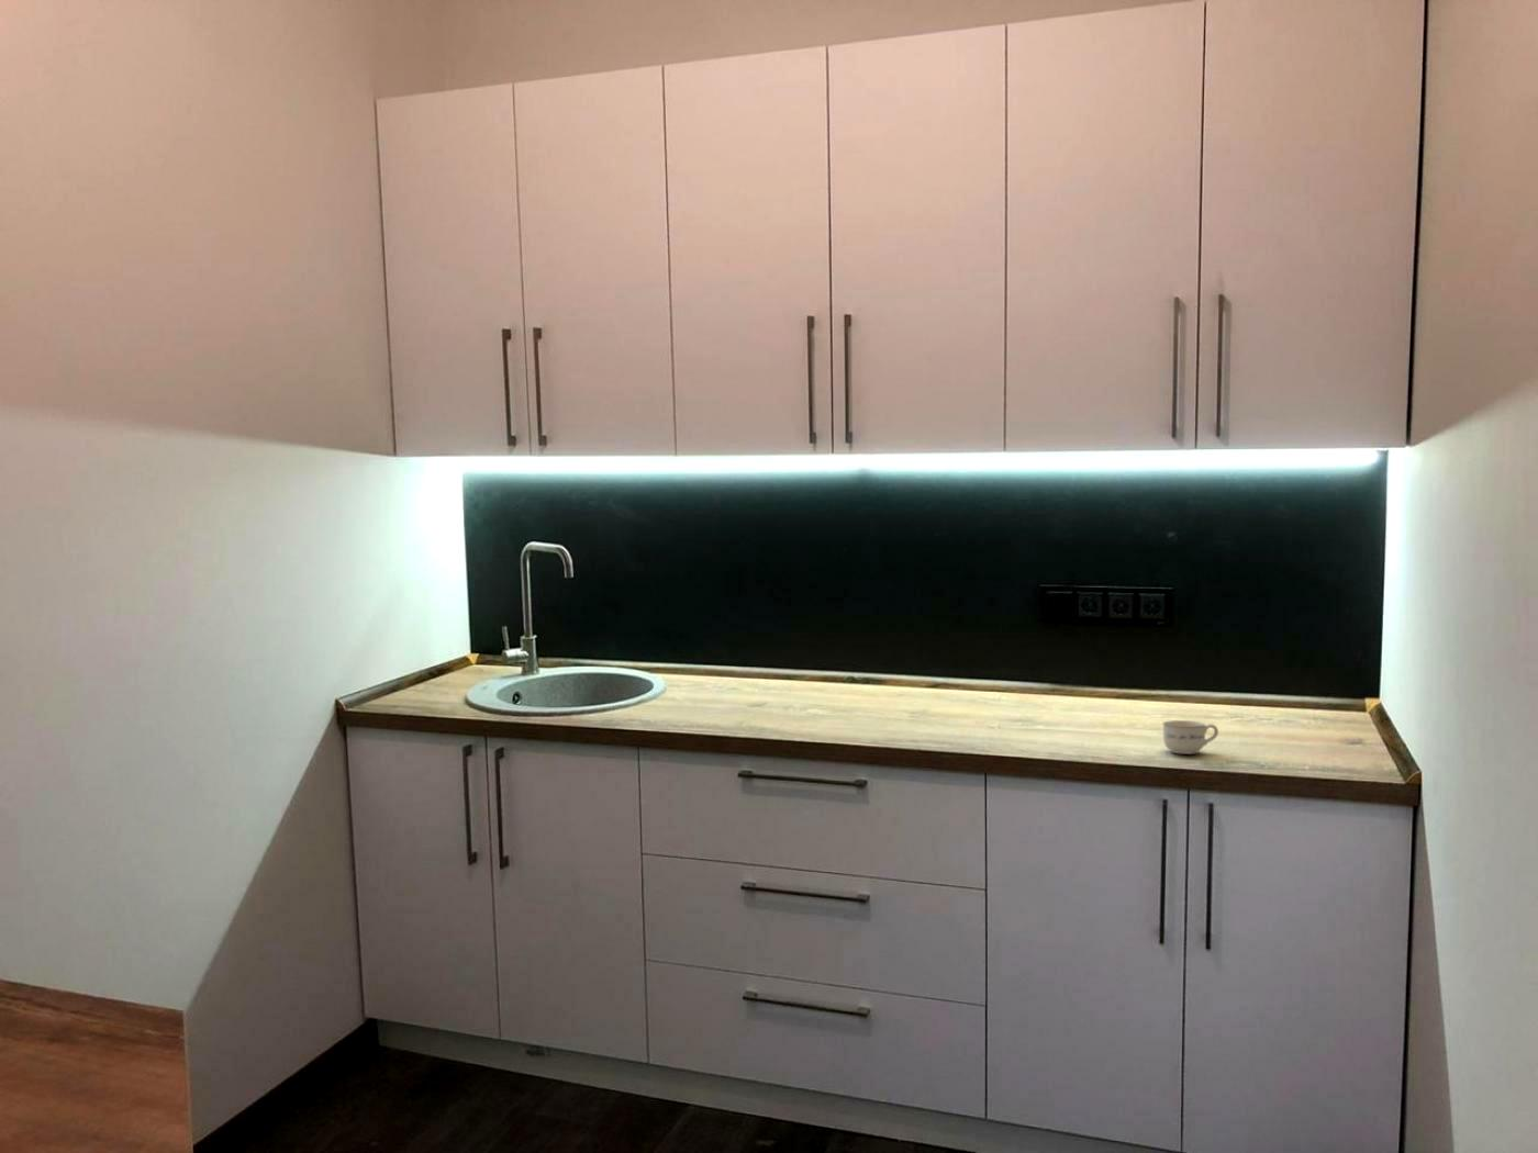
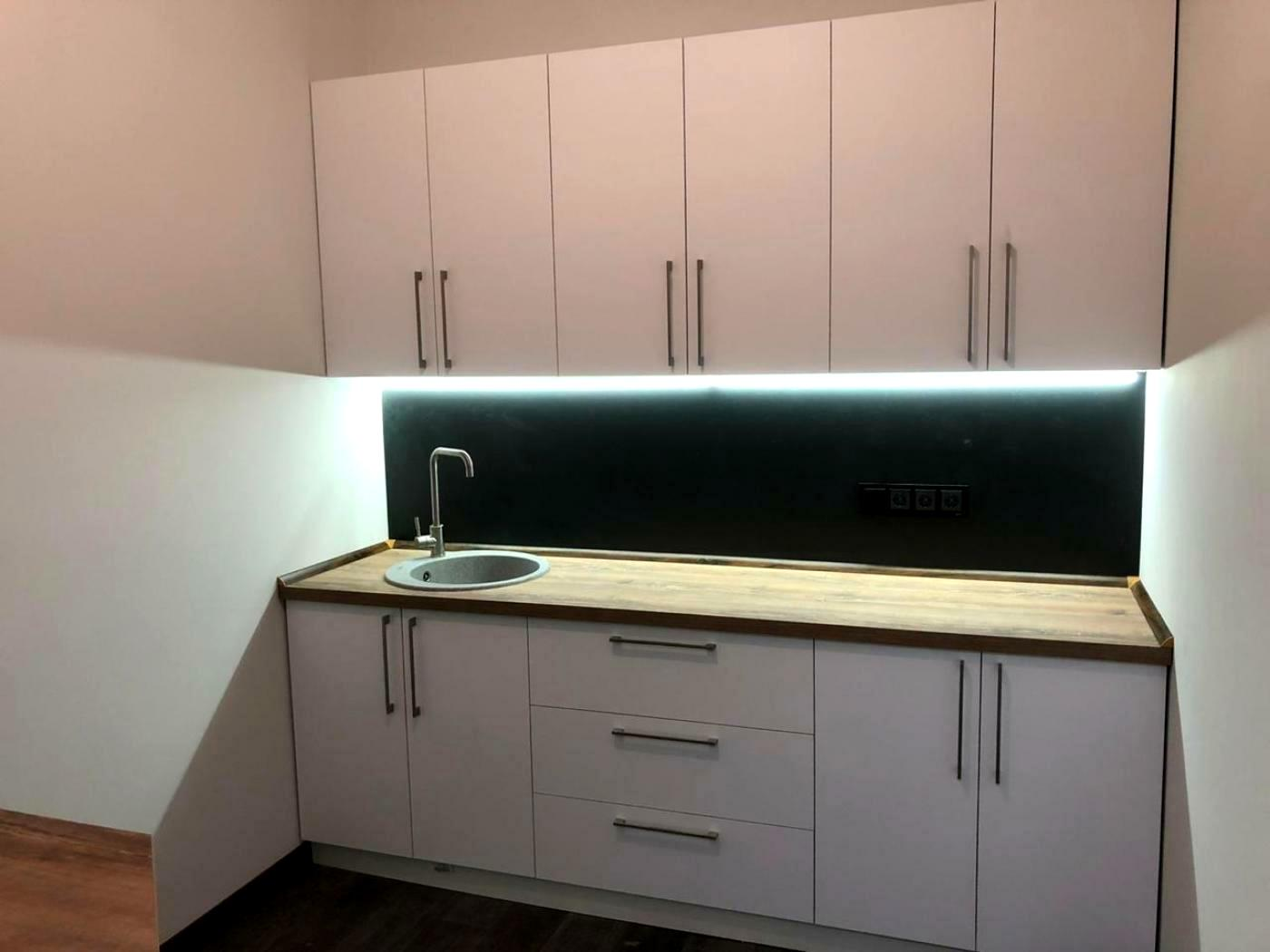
- cup [1163,719,1220,756]
